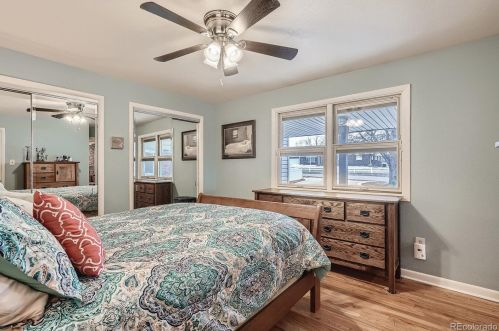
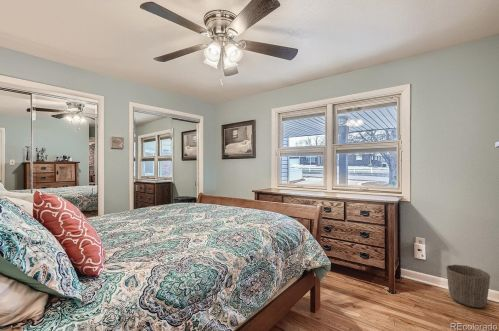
+ waste basket [446,264,491,309]
